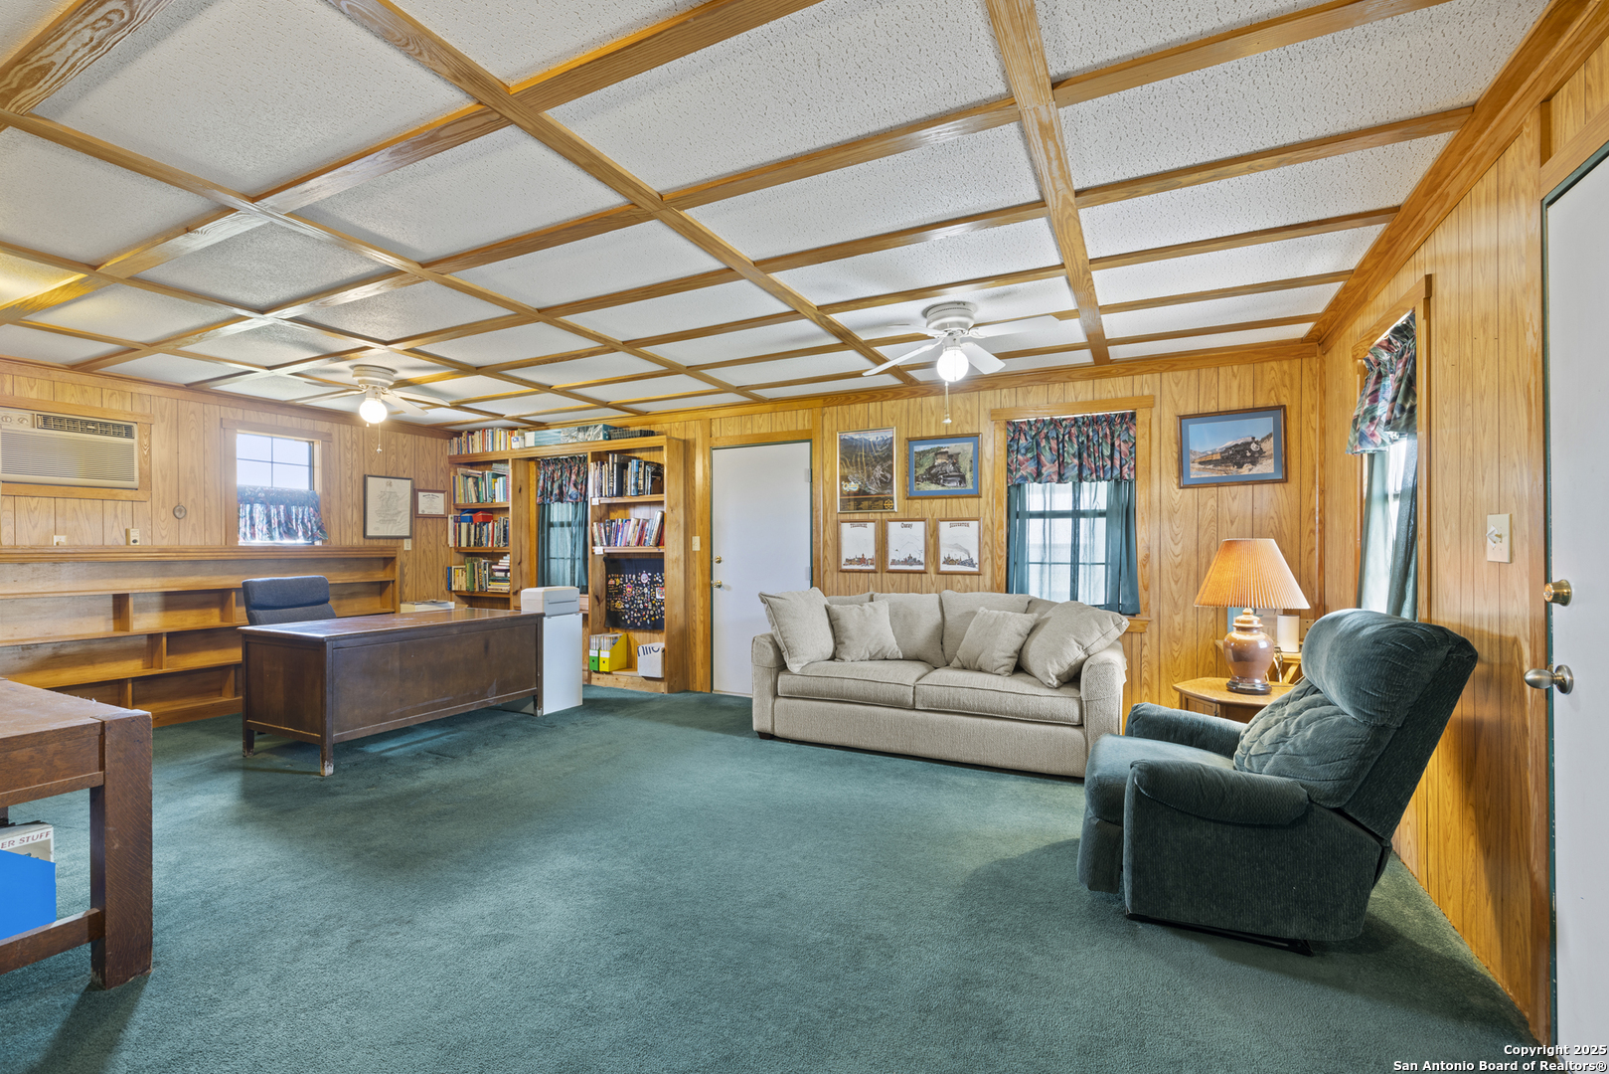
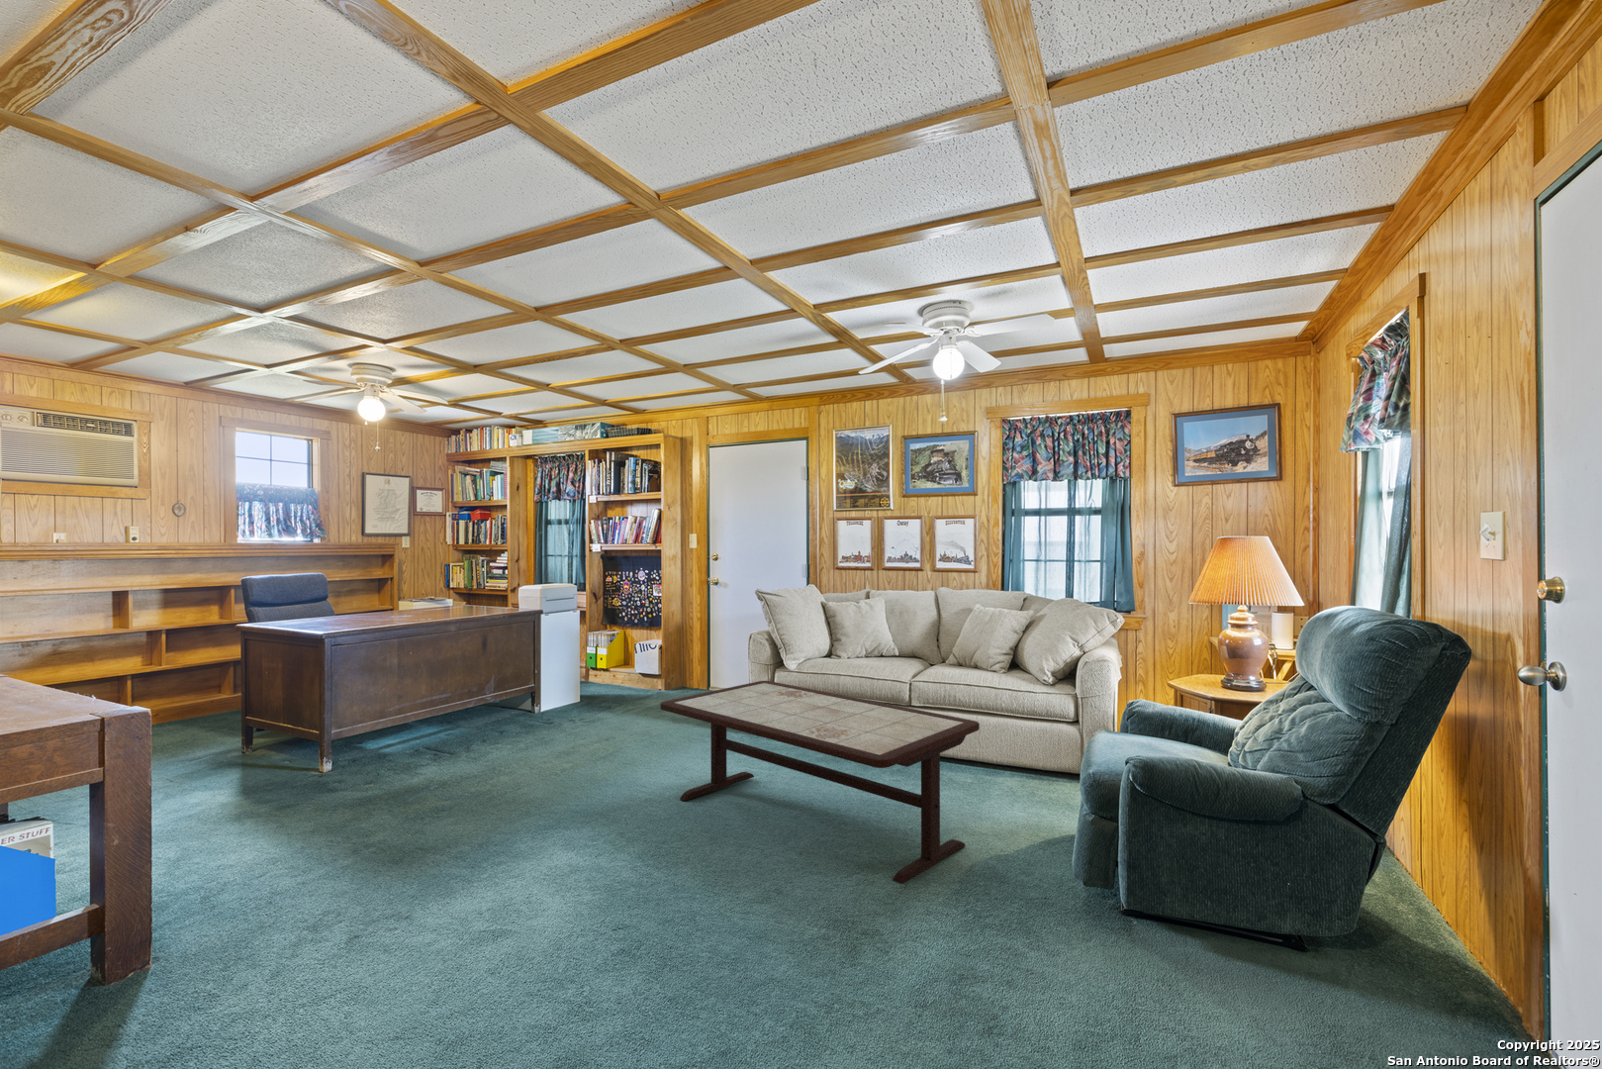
+ coffee table [658,680,981,885]
